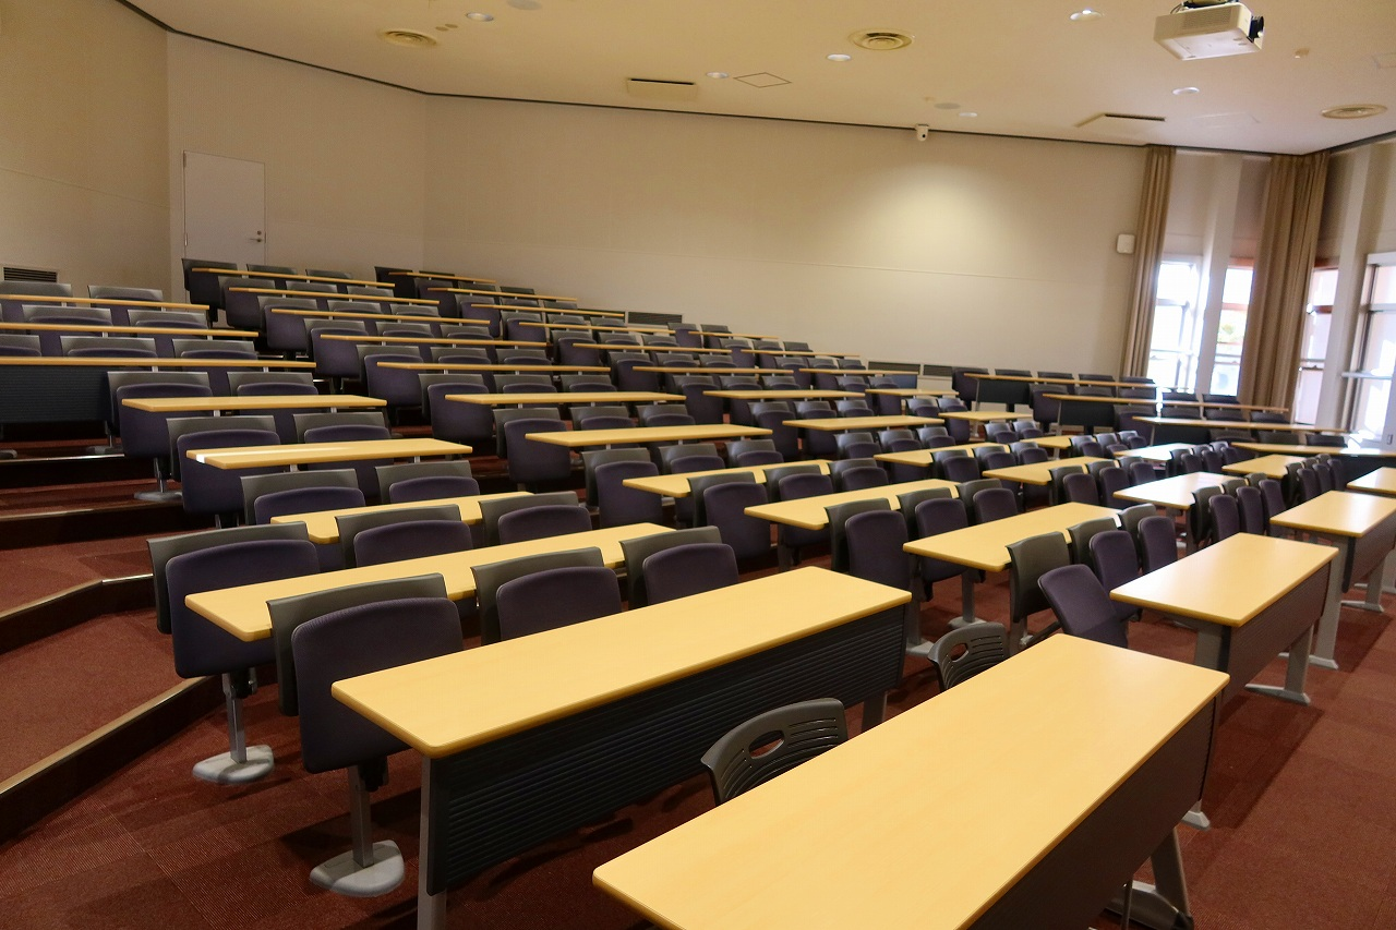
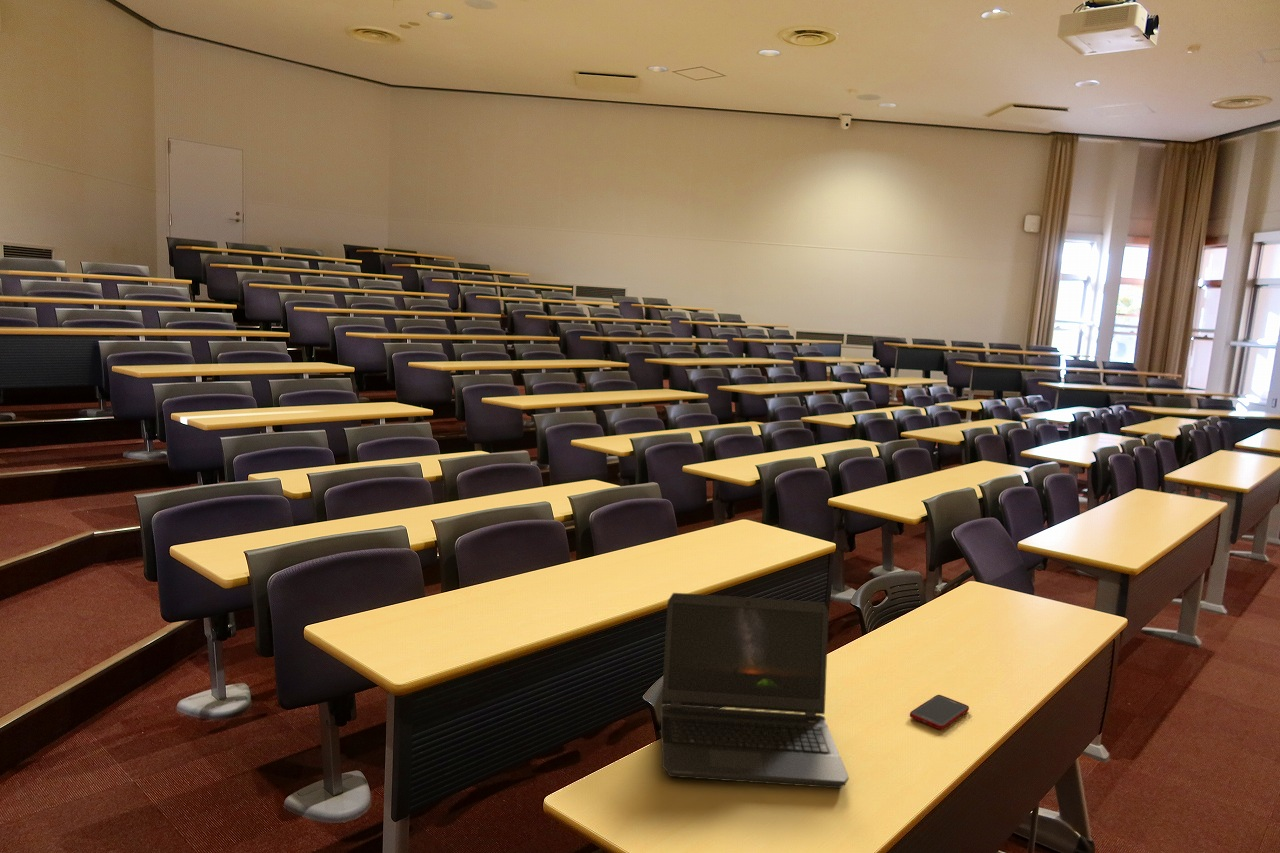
+ laptop computer [660,592,850,789]
+ cell phone [909,694,970,730]
